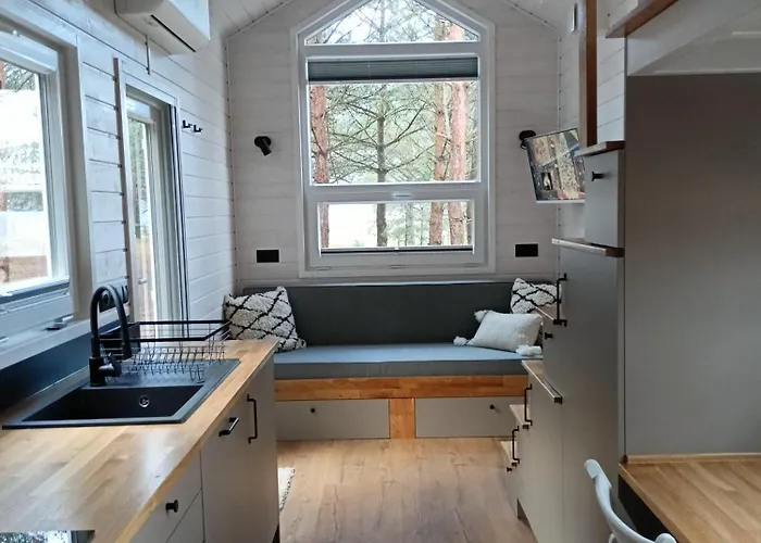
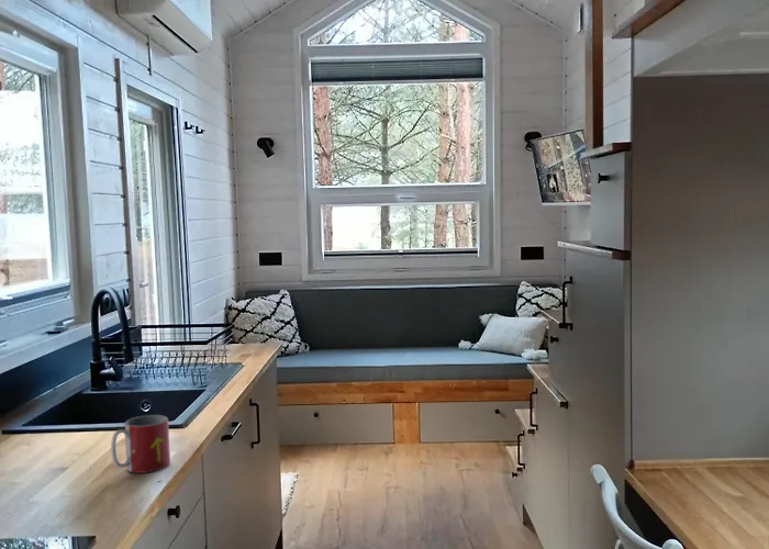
+ mug [110,414,171,474]
